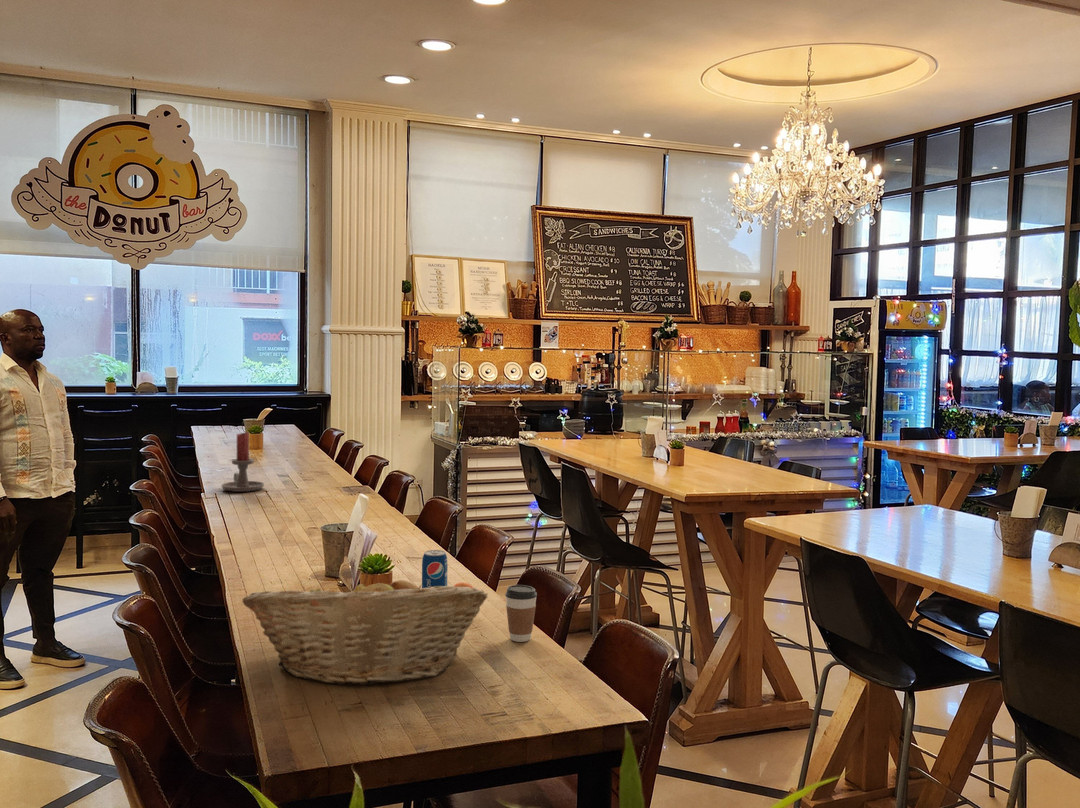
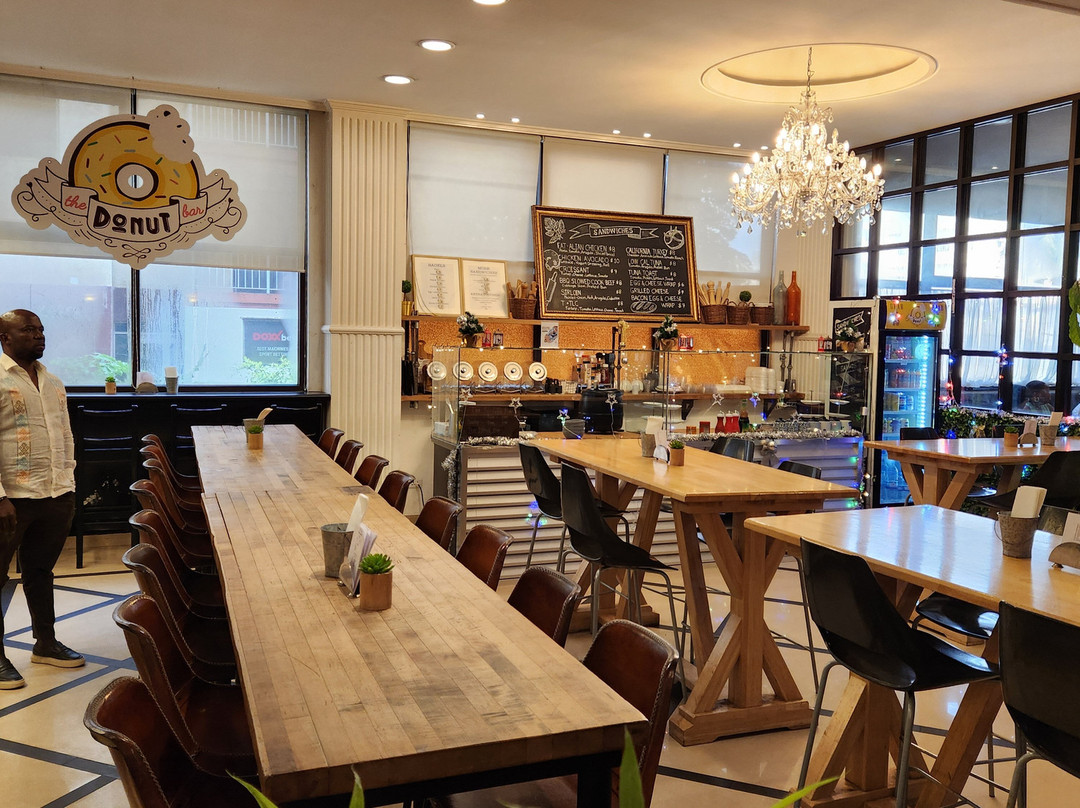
- coffee cup [504,584,538,643]
- beverage can [421,549,449,589]
- fruit basket [241,570,489,686]
- candle holder [220,431,265,493]
